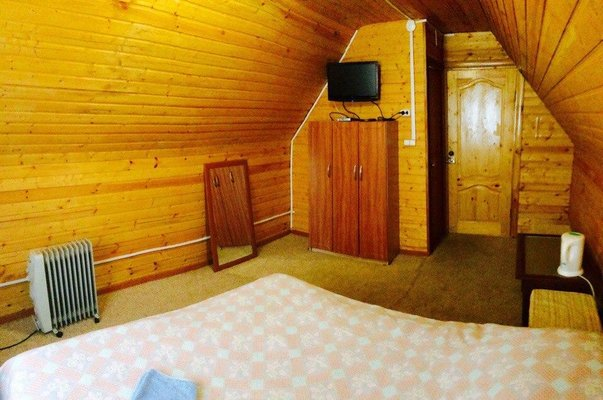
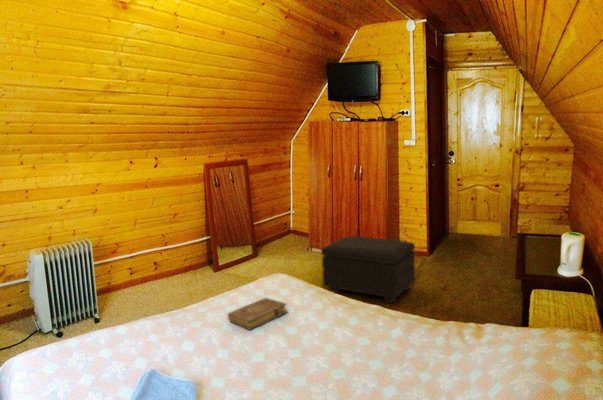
+ book [227,297,289,331]
+ footstool [320,235,416,304]
